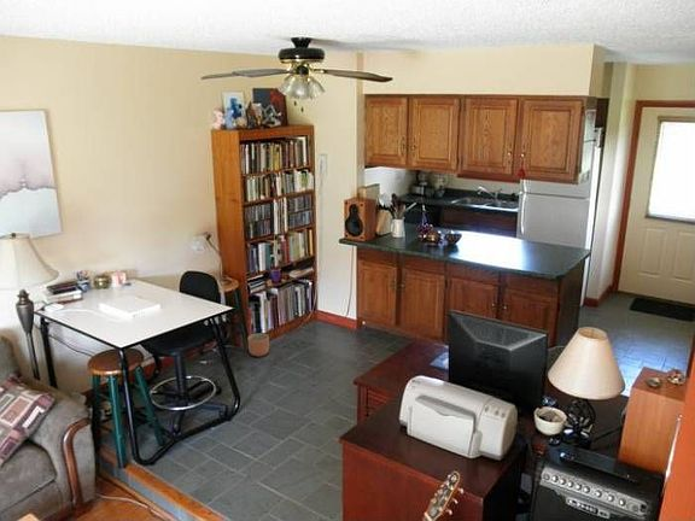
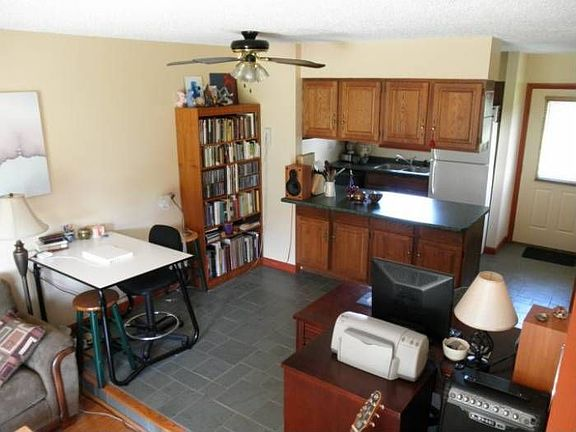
- planter [247,333,270,358]
